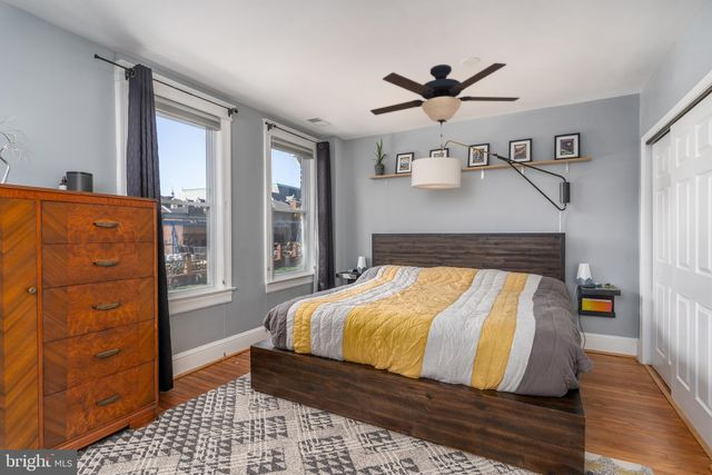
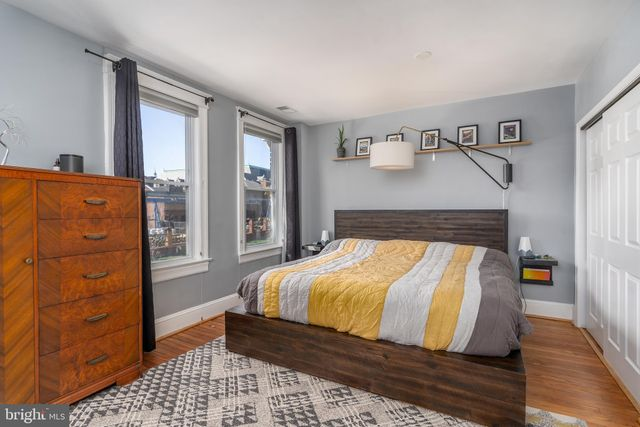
- ceiling fan [369,62,521,149]
